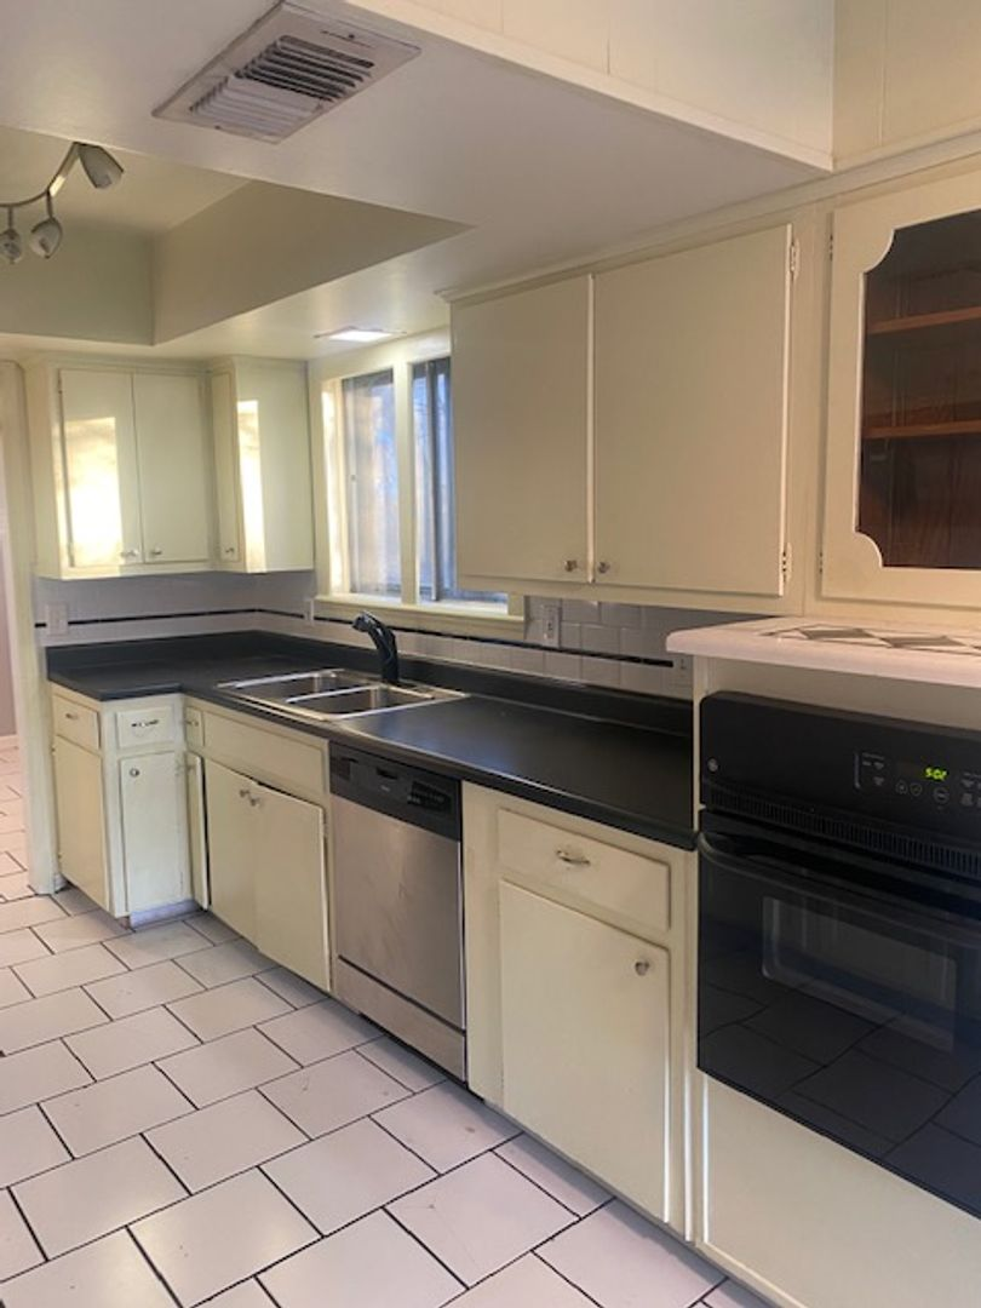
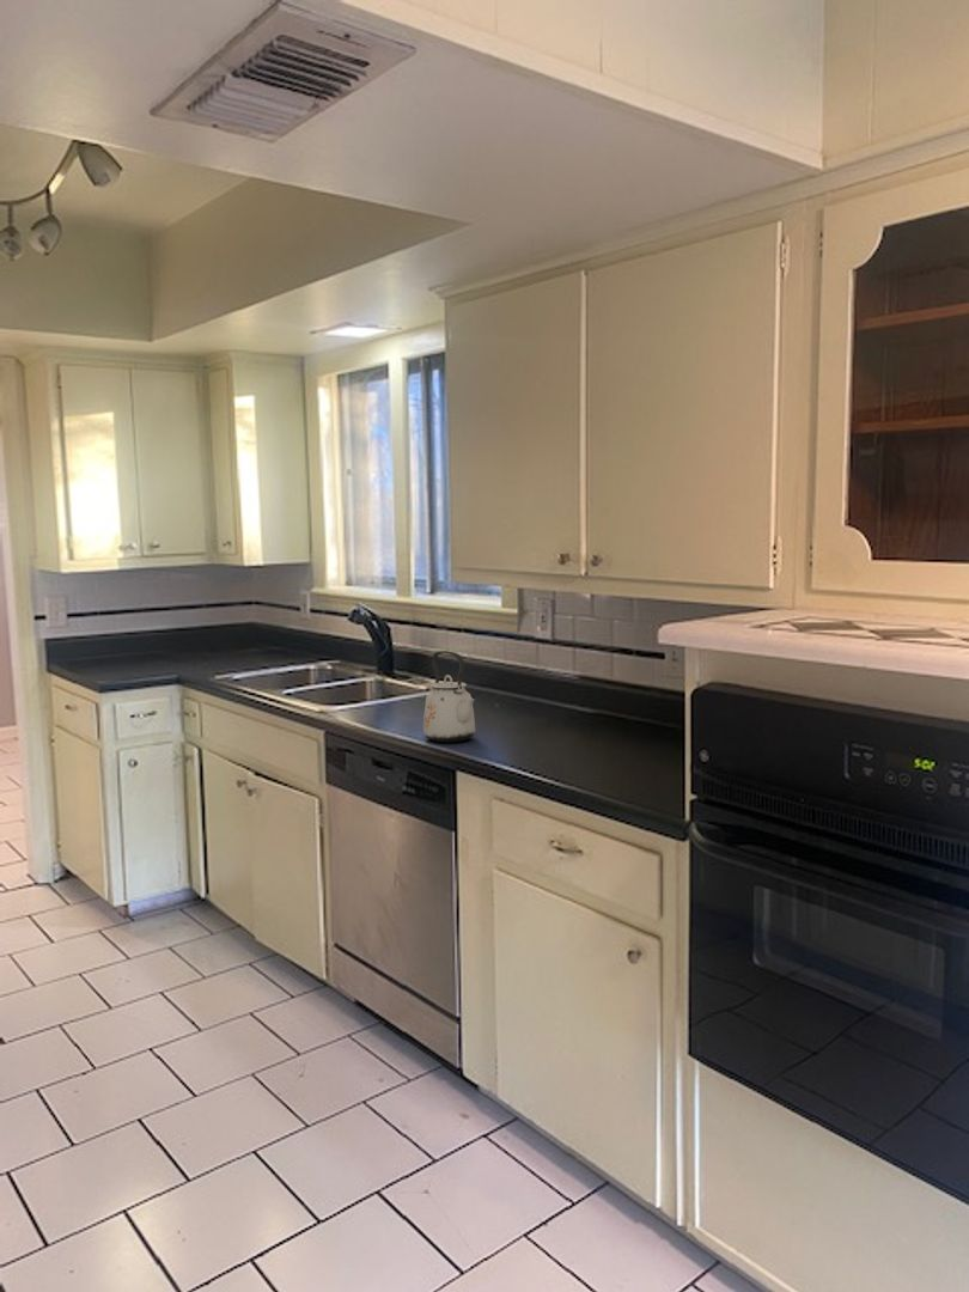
+ kettle [422,650,477,743]
